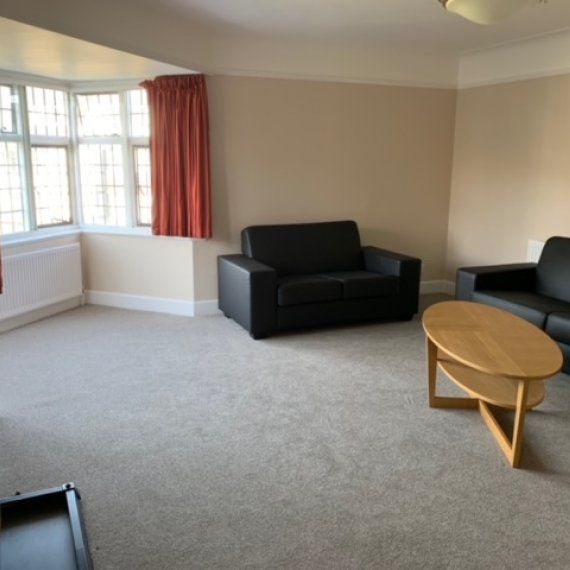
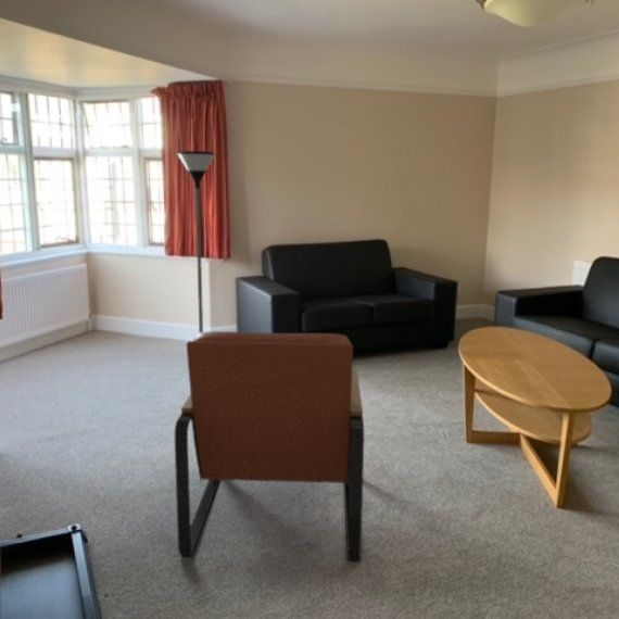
+ armchair [174,330,365,561]
+ floor lamp [176,150,216,333]
